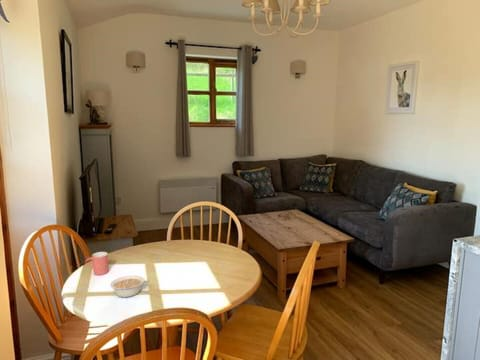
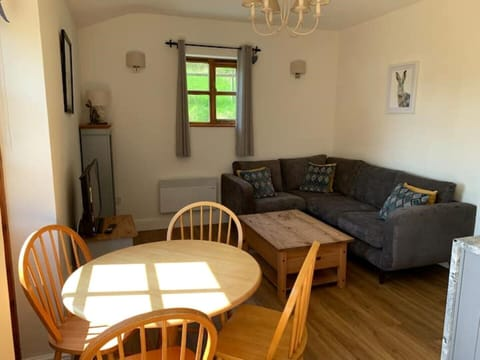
- cup [84,251,110,276]
- legume [109,275,150,298]
